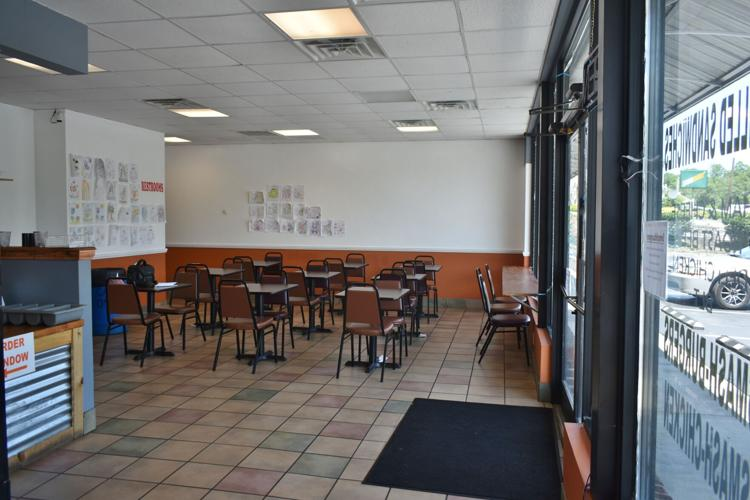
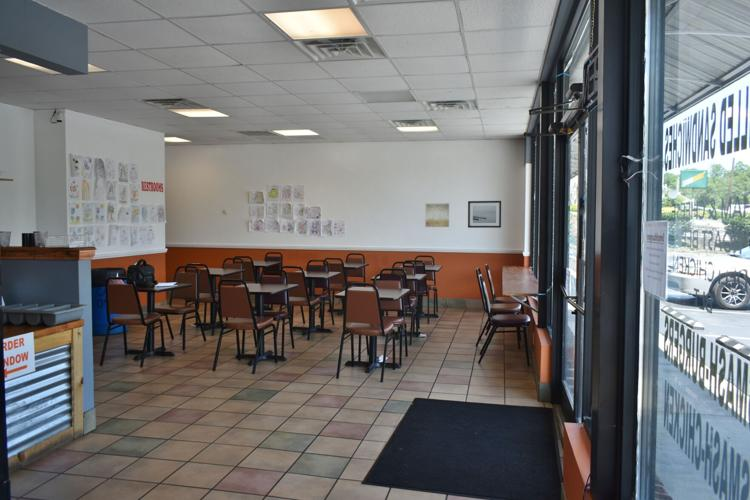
+ wall art [467,200,502,229]
+ wall art [425,202,450,228]
